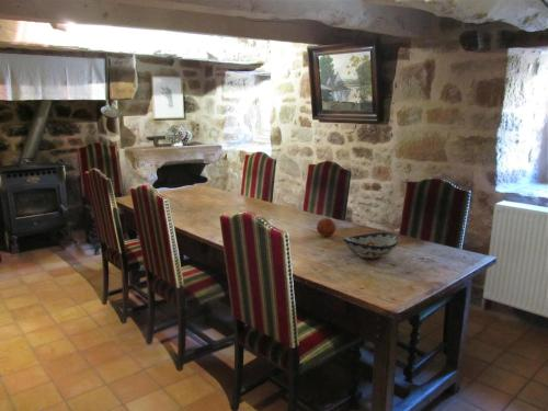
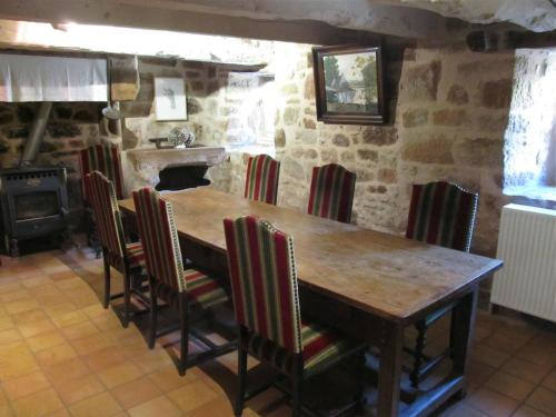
- decorative bowl [341,231,401,260]
- fruit [316,217,338,238]
